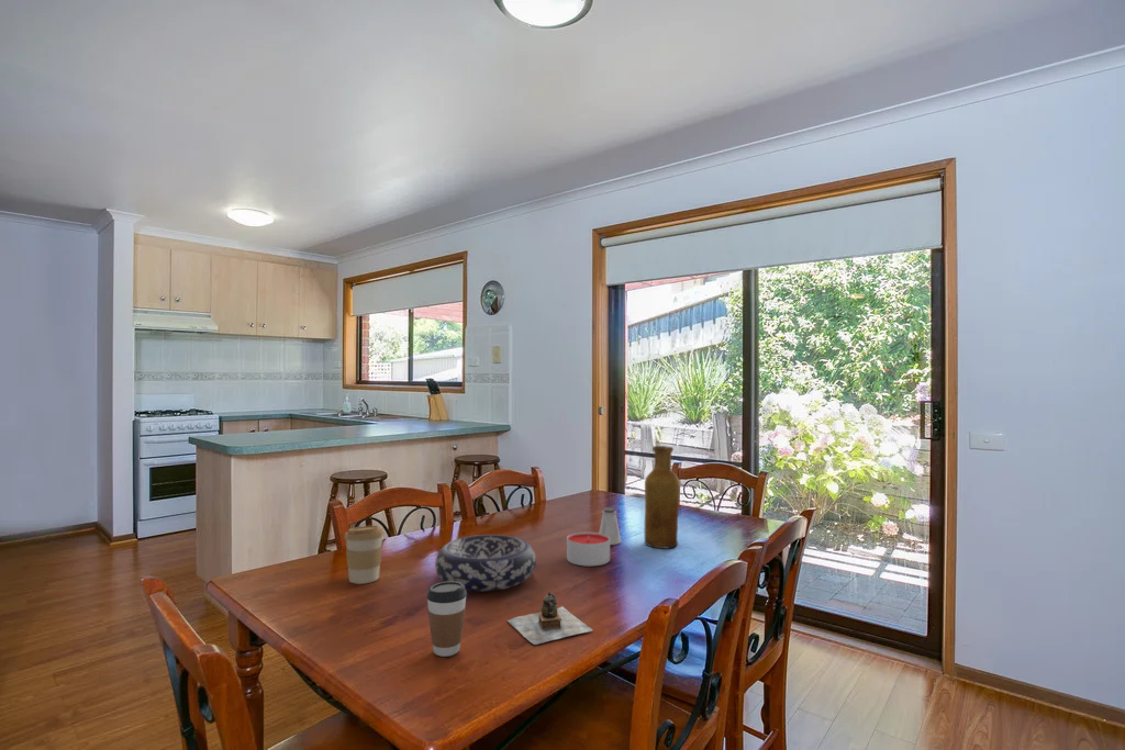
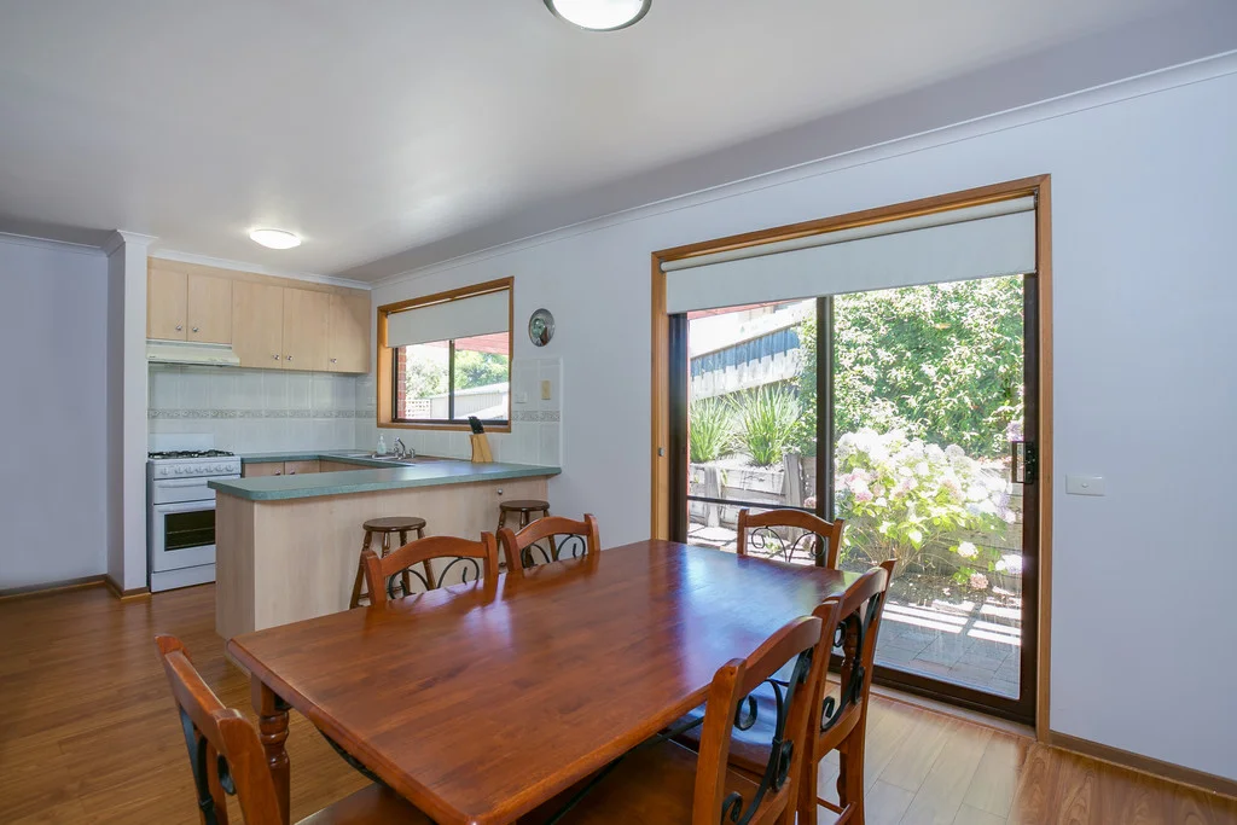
- coffee cup [343,525,386,585]
- teapot [506,591,593,646]
- coffee cup [425,582,468,658]
- saltshaker [598,507,622,546]
- candle [566,530,611,567]
- decorative bowl [434,534,537,593]
- vase [644,445,681,549]
